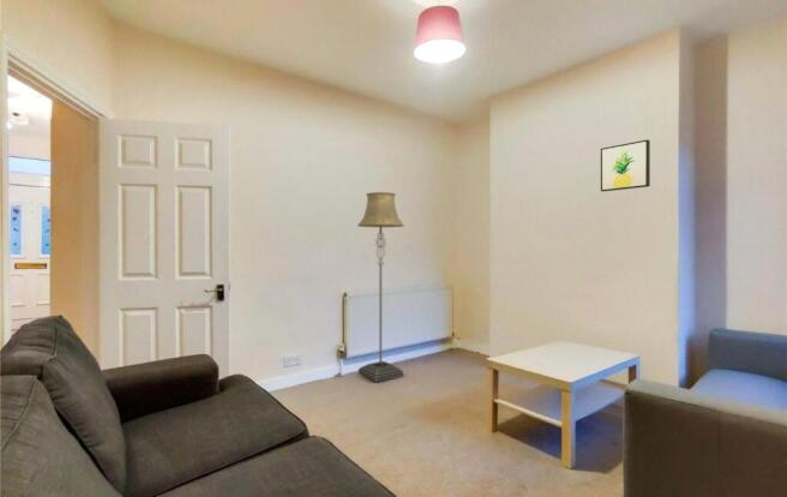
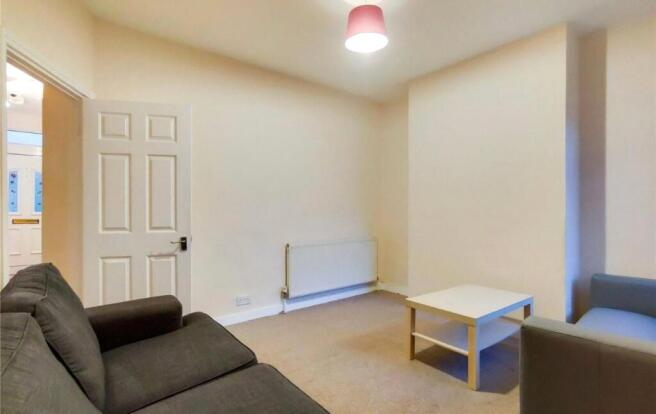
- wall art [600,138,651,193]
- floor lamp [356,191,405,384]
